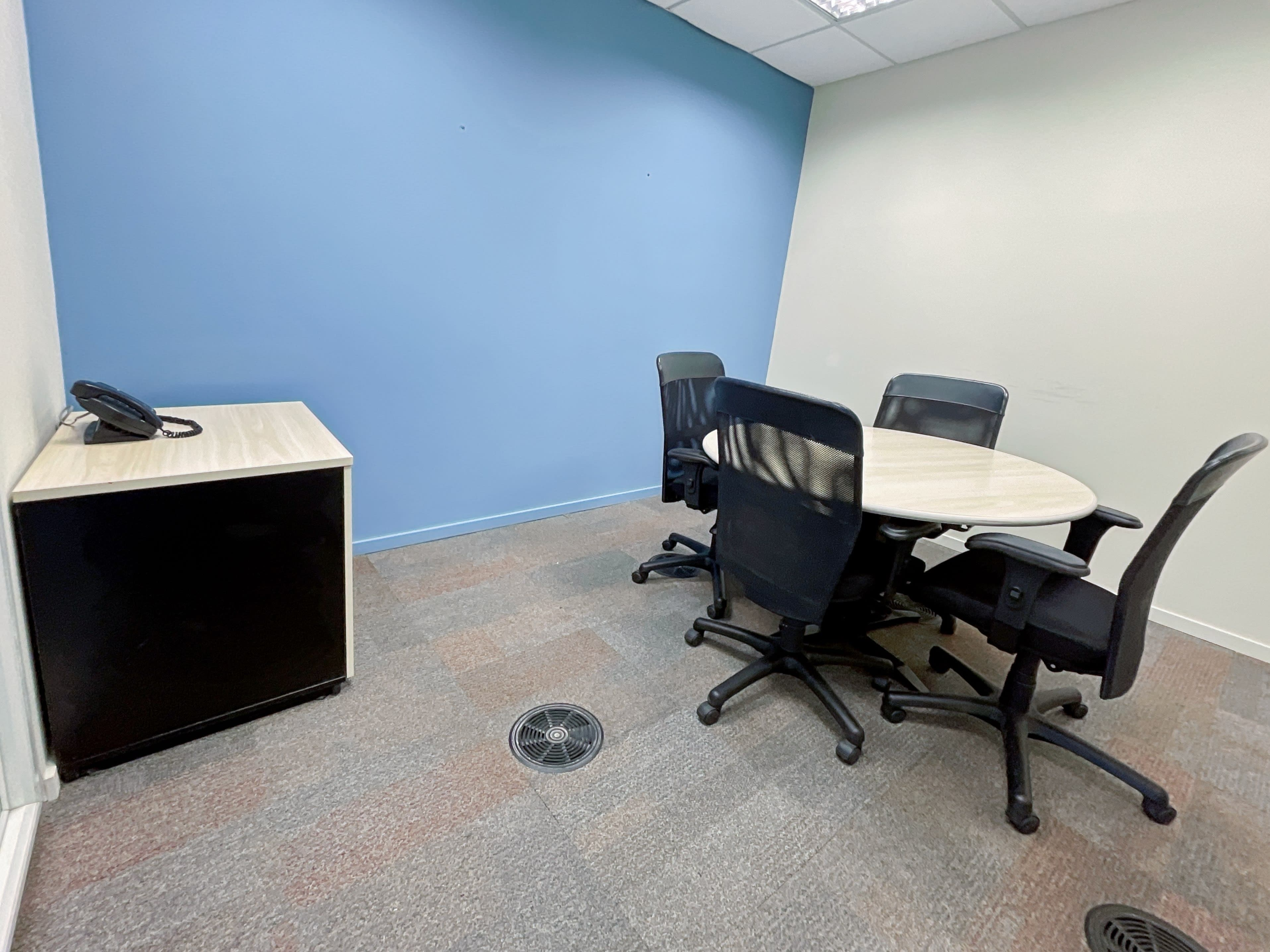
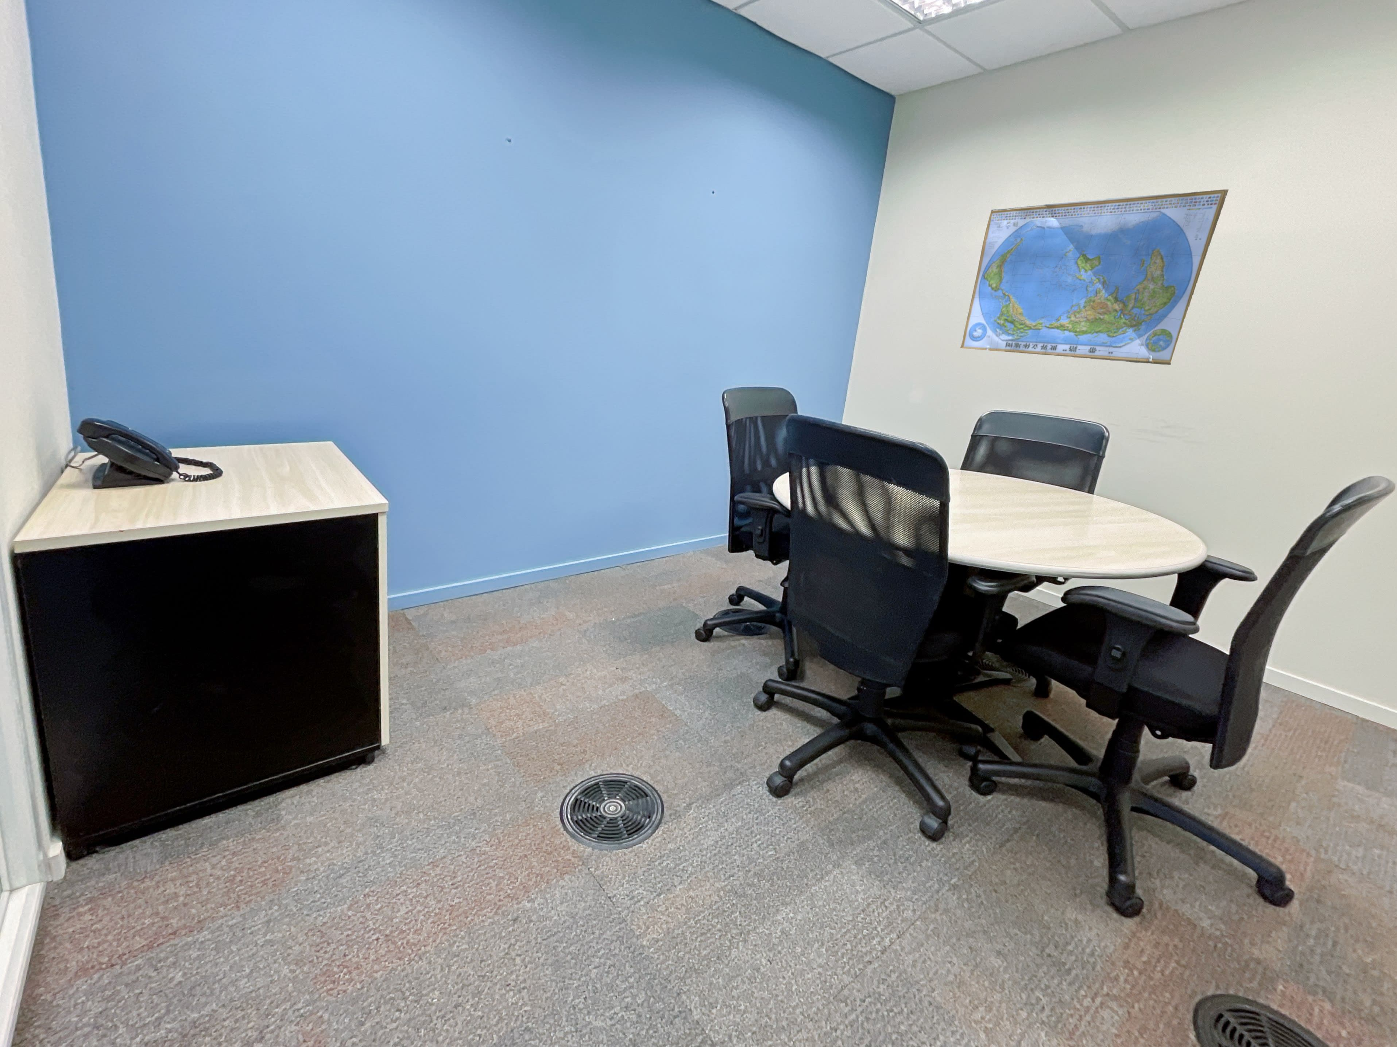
+ world map [960,189,1229,365]
